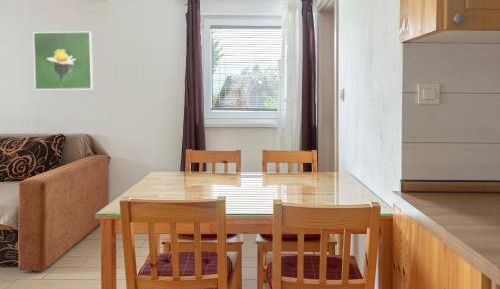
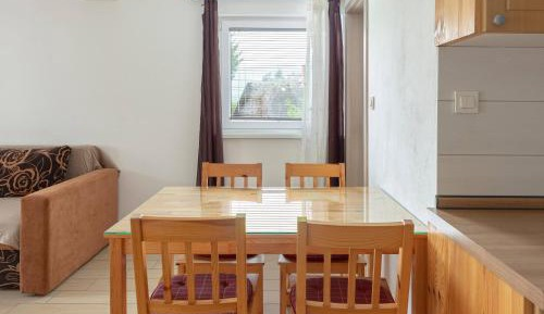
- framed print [32,31,94,91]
